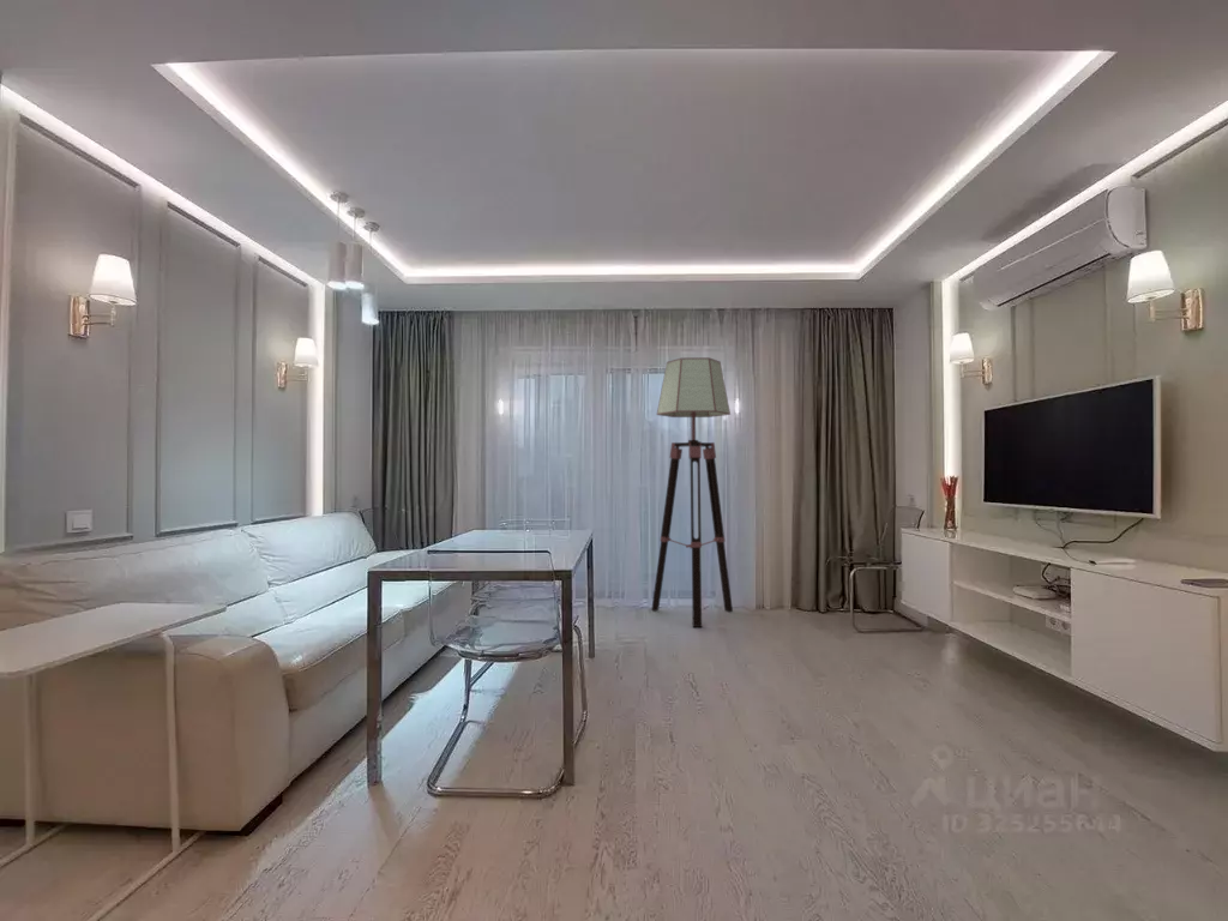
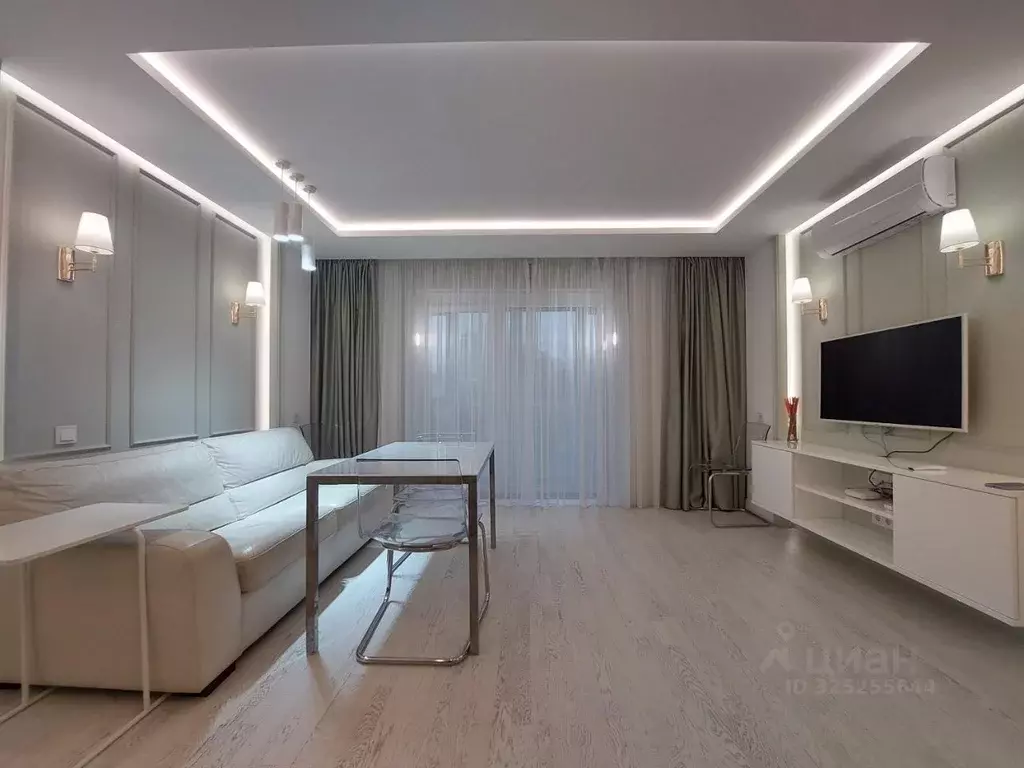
- floor lamp [650,356,734,628]
